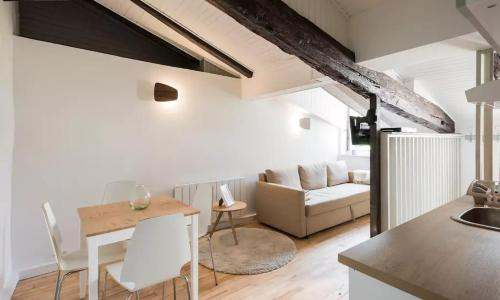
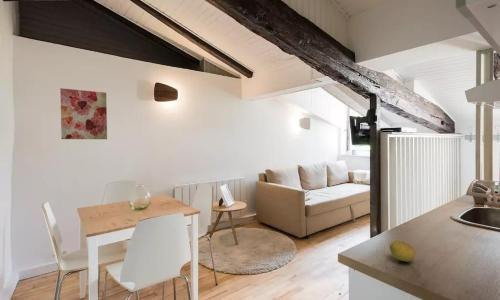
+ wall art [59,87,108,140]
+ fruit [389,239,416,263]
